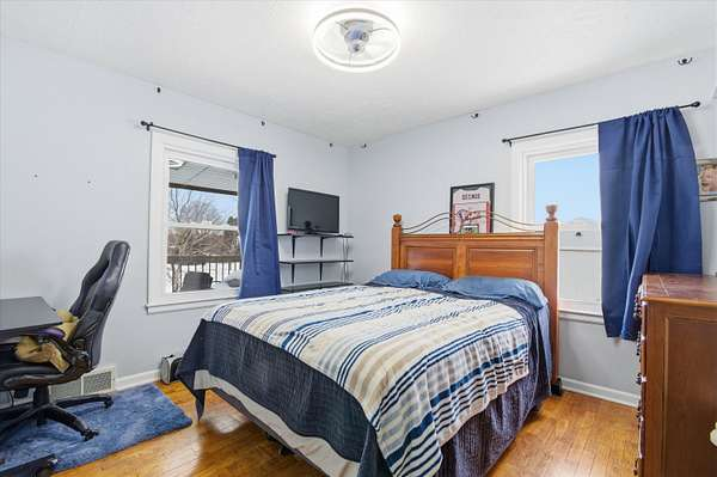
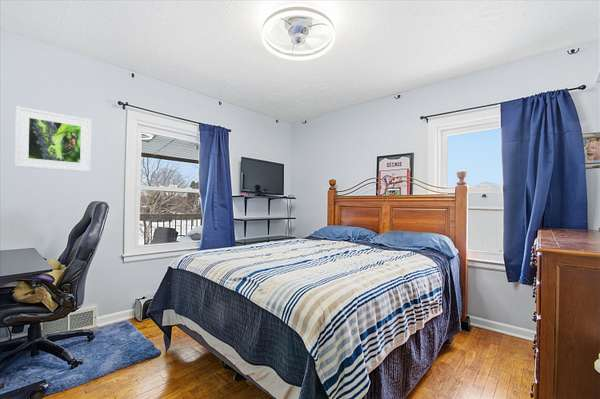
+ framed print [14,105,93,173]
